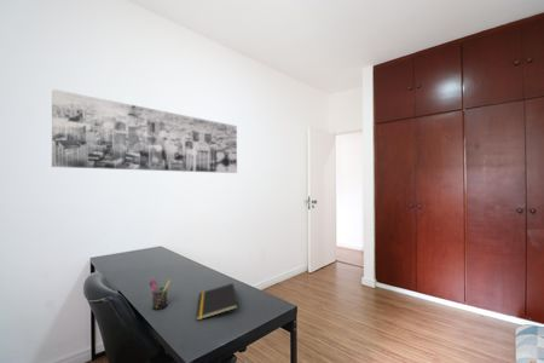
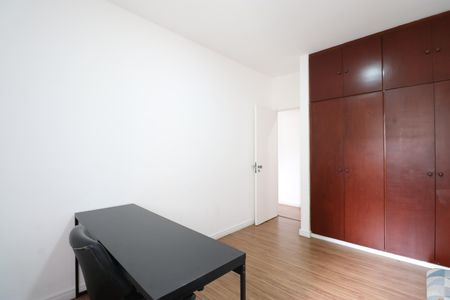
- notepad [195,282,239,322]
- wall art [51,88,238,174]
- pen holder [147,278,172,311]
